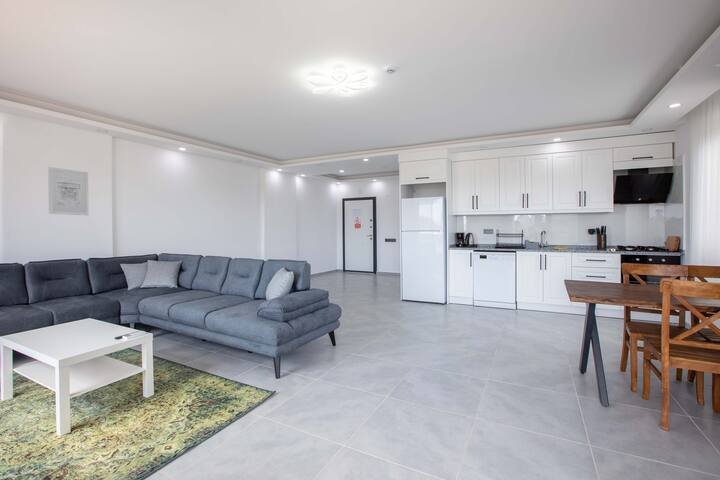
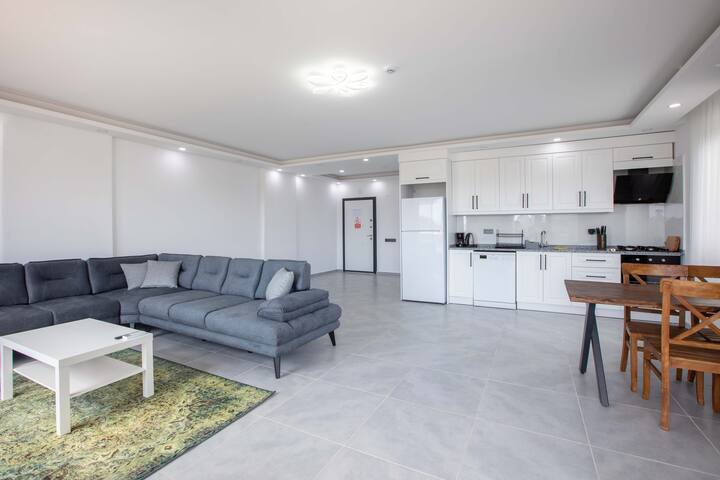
- wall art [47,166,90,217]
